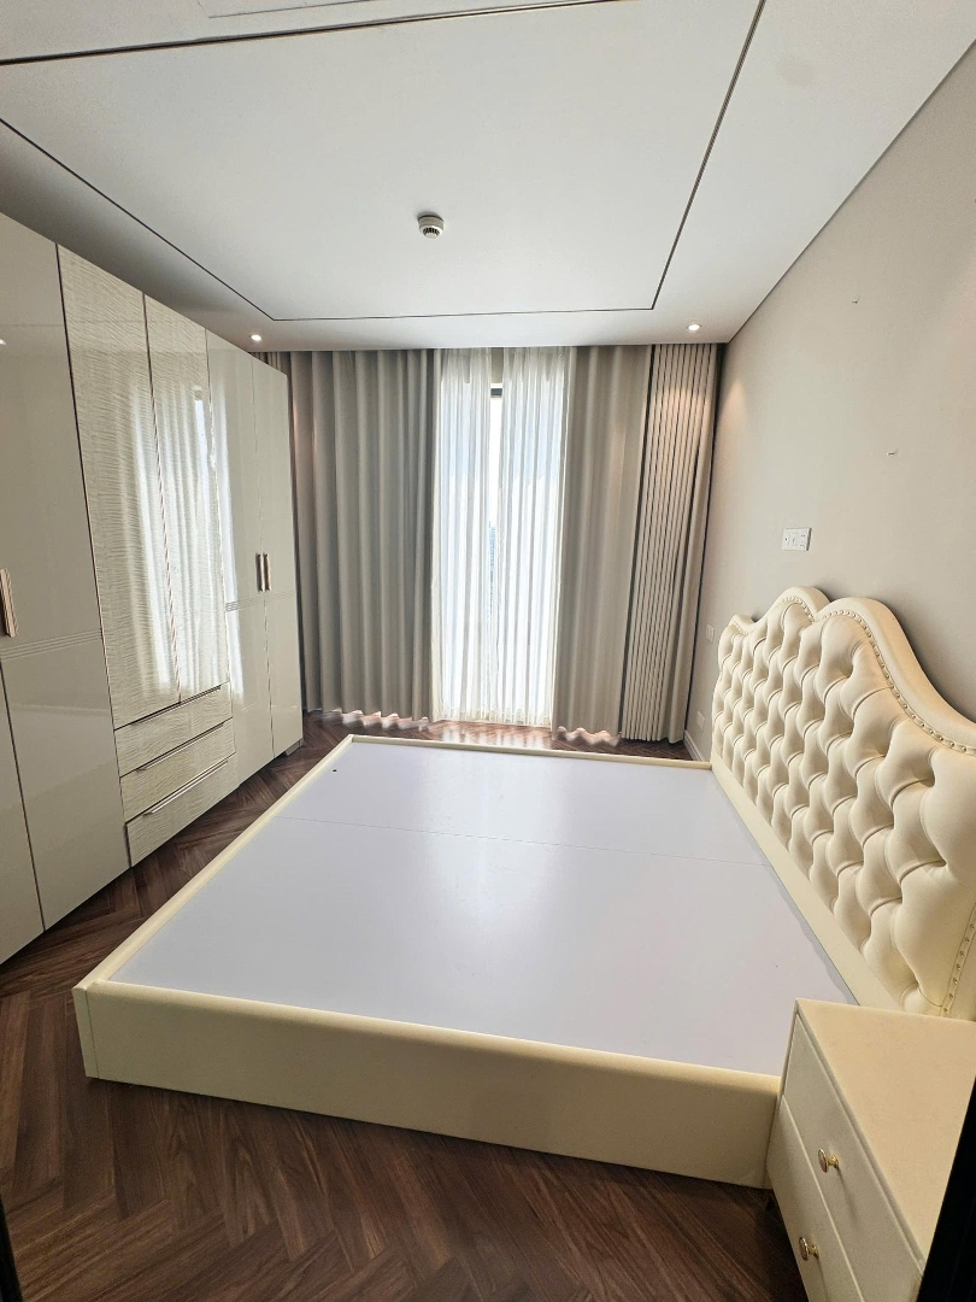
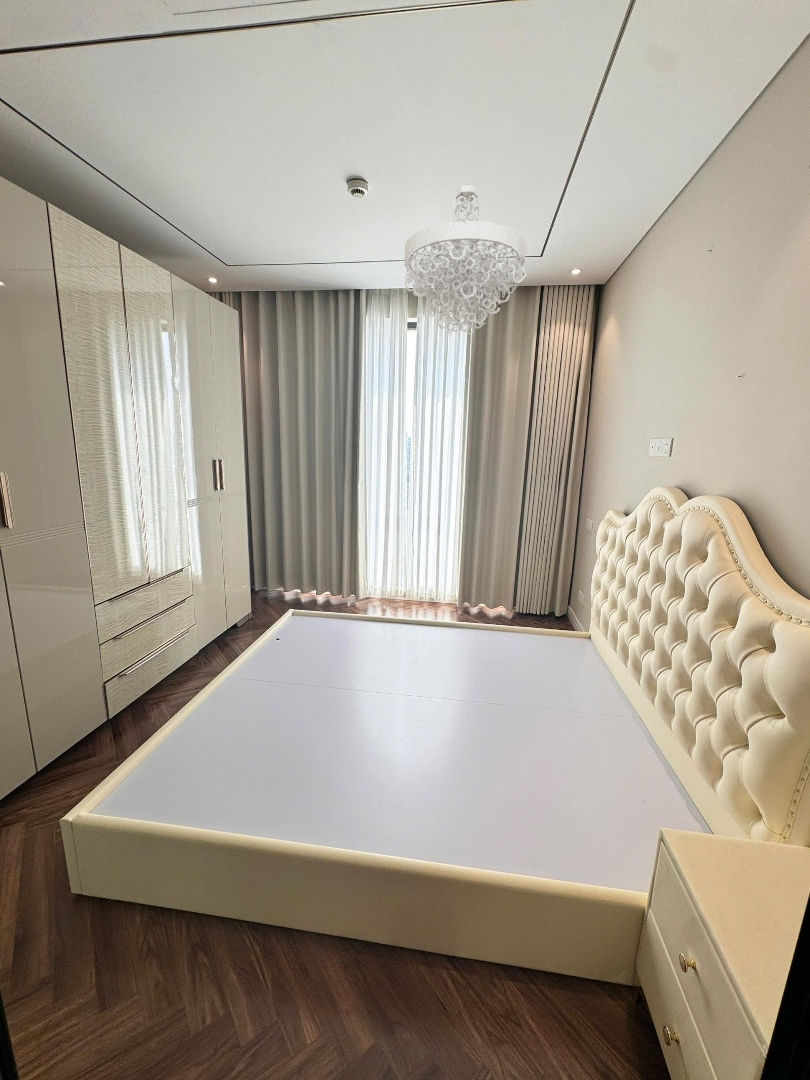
+ chandelier [404,184,527,335]
